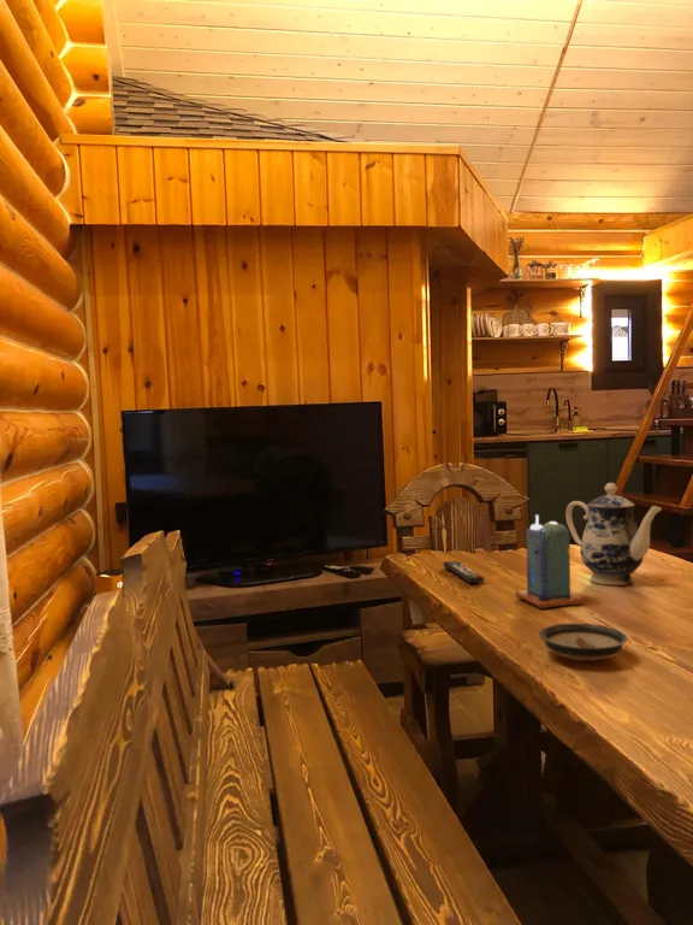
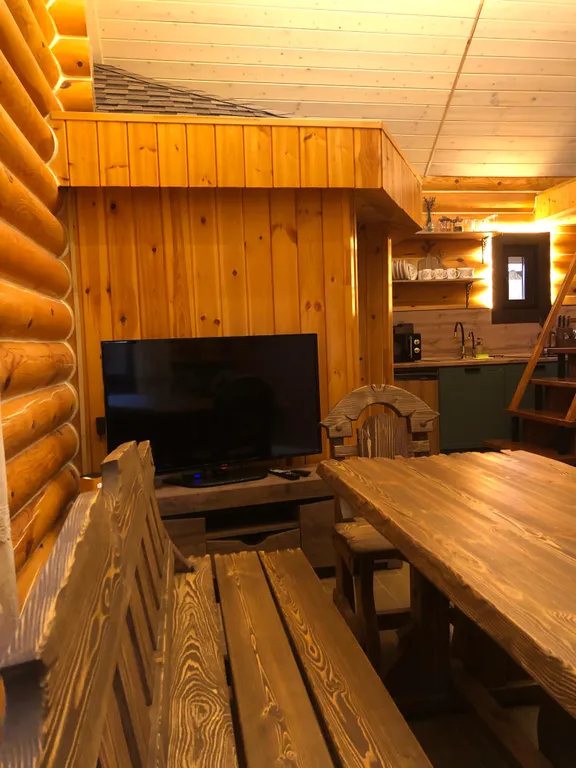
- teapot [564,482,663,587]
- candle [514,513,585,609]
- remote control [442,560,485,584]
- saucer [538,621,629,662]
